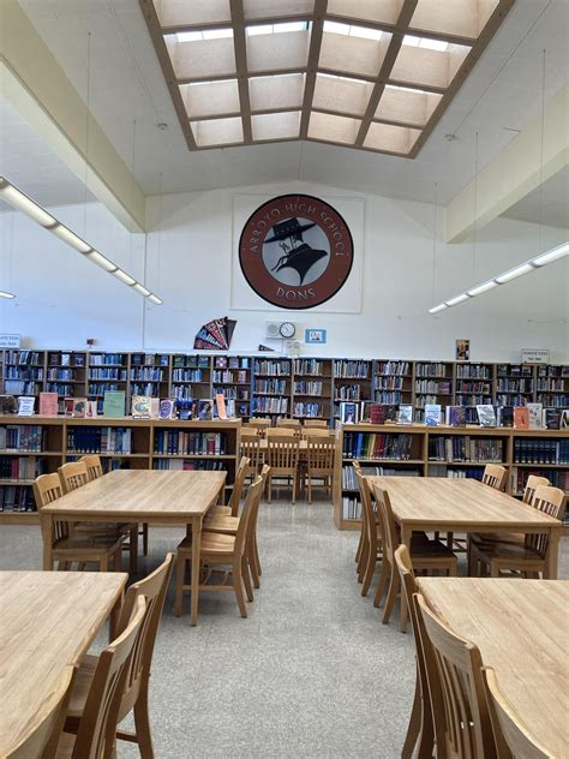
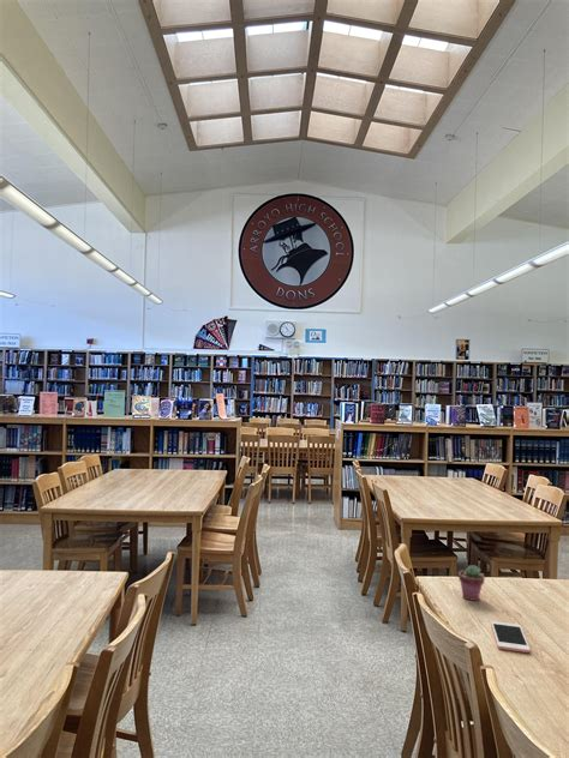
+ cell phone [490,620,532,654]
+ potted succulent [457,564,486,602]
